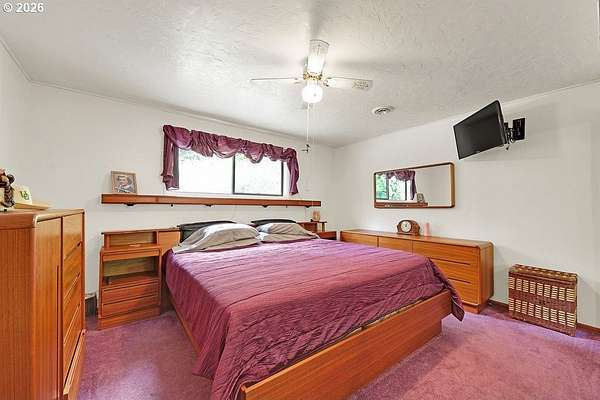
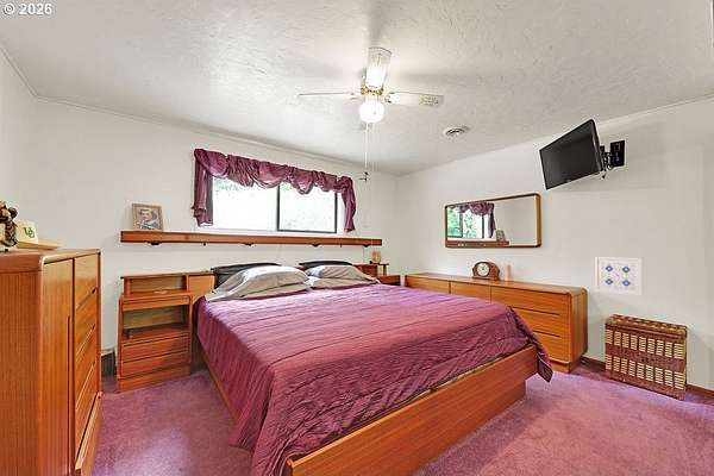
+ wall art [594,256,644,298]
